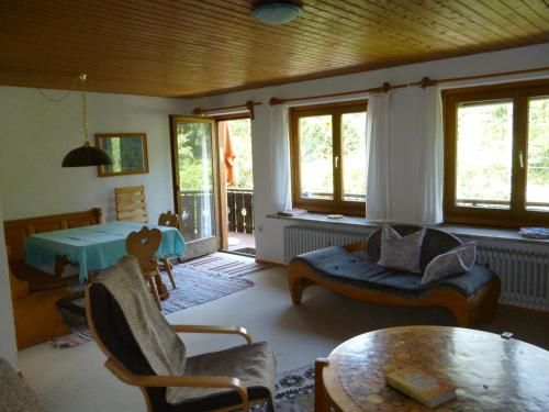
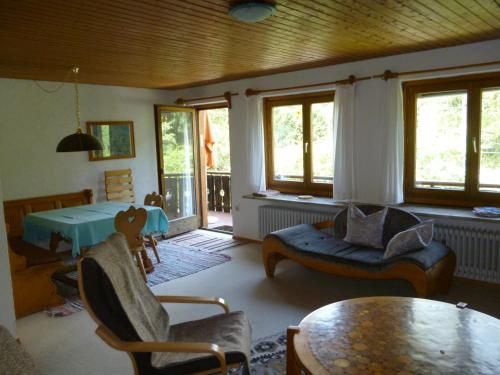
- book [383,364,459,410]
